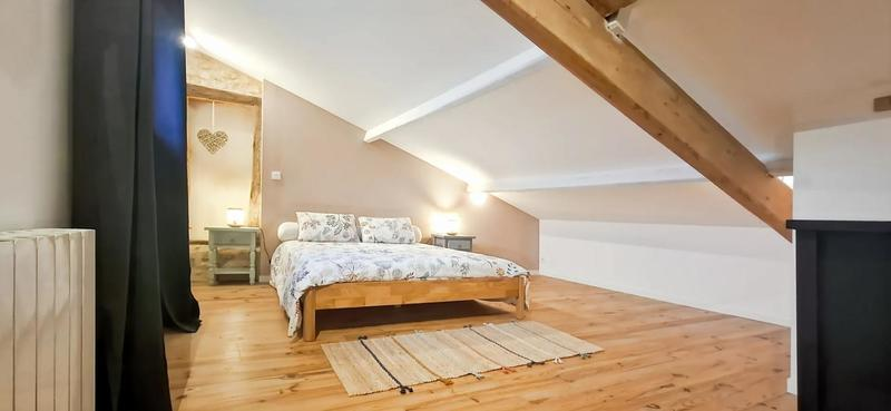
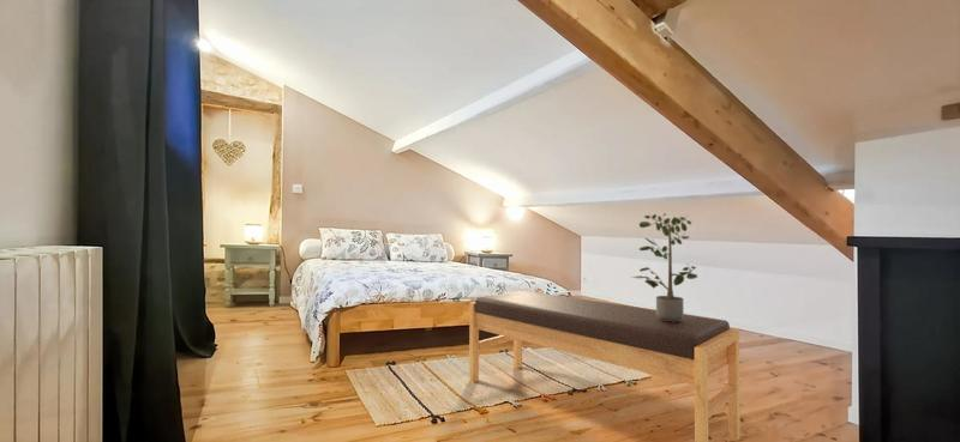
+ potted plant [630,212,698,322]
+ bench [468,290,742,442]
